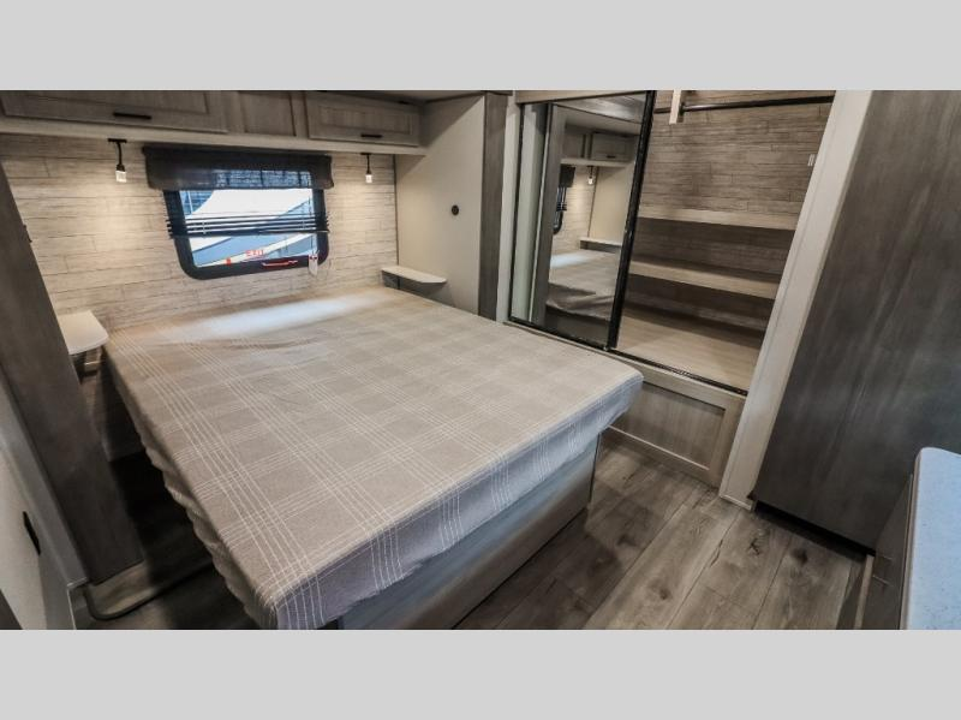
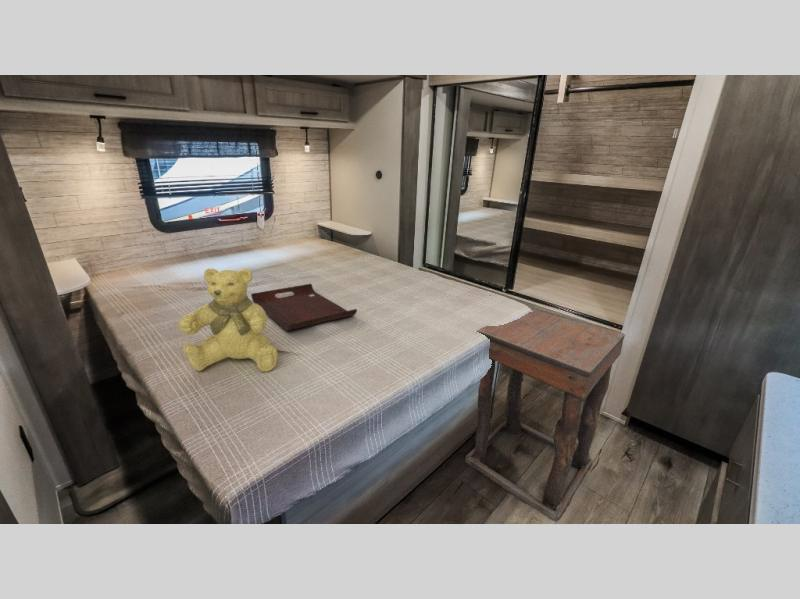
+ serving tray [250,283,358,332]
+ side table [464,306,626,523]
+ teddy bear [178,267,279,373]
